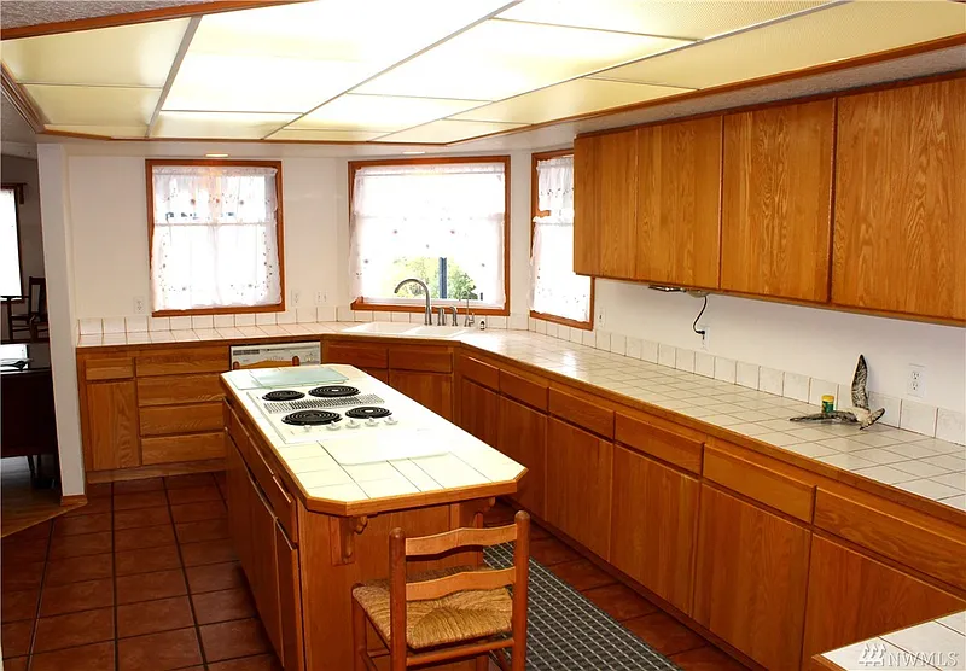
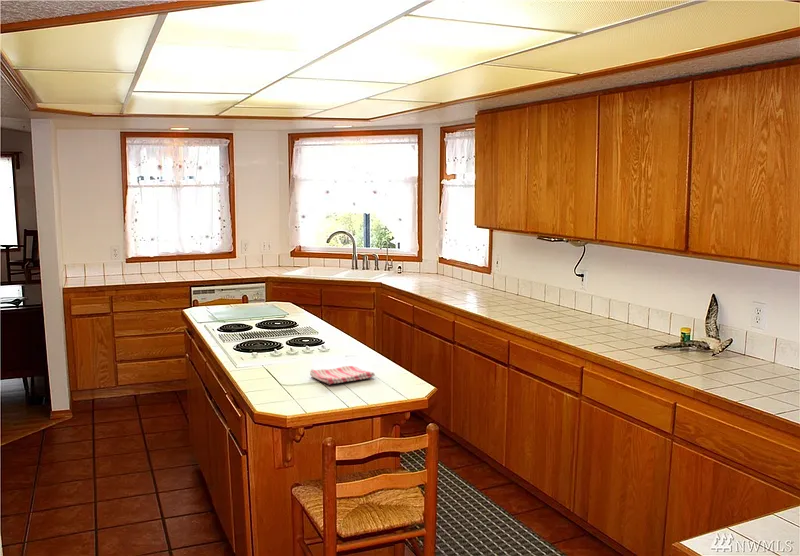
+ dish towel [309,365,376,385]
